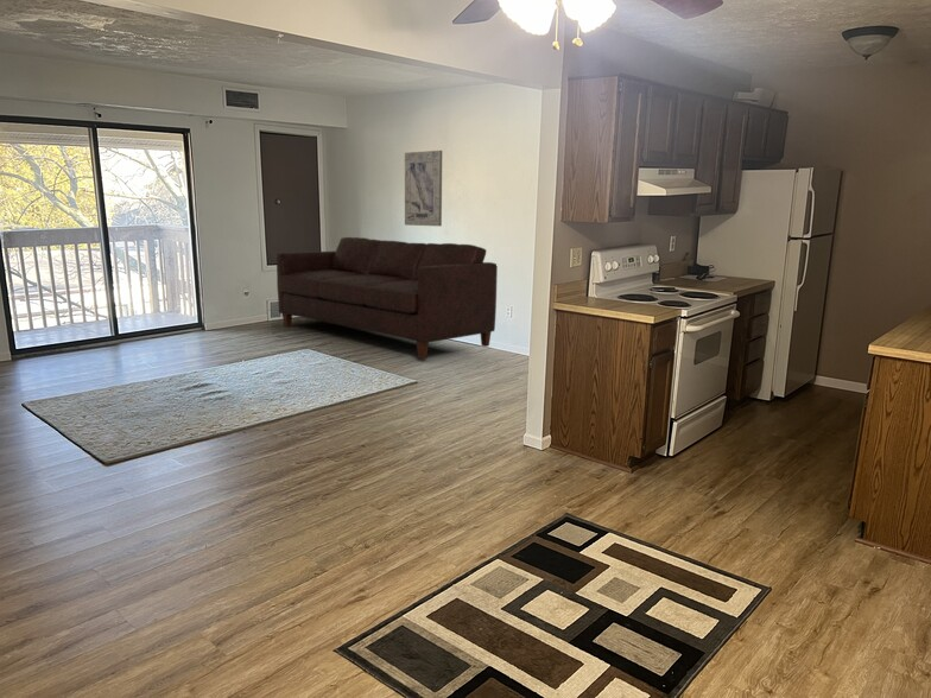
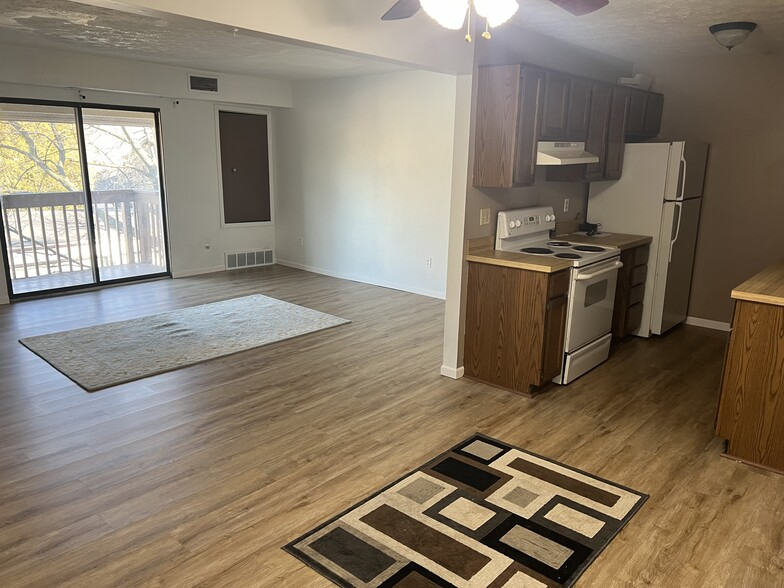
- wall art [404,150,443,227]
- sofa [276,236,499,360]
